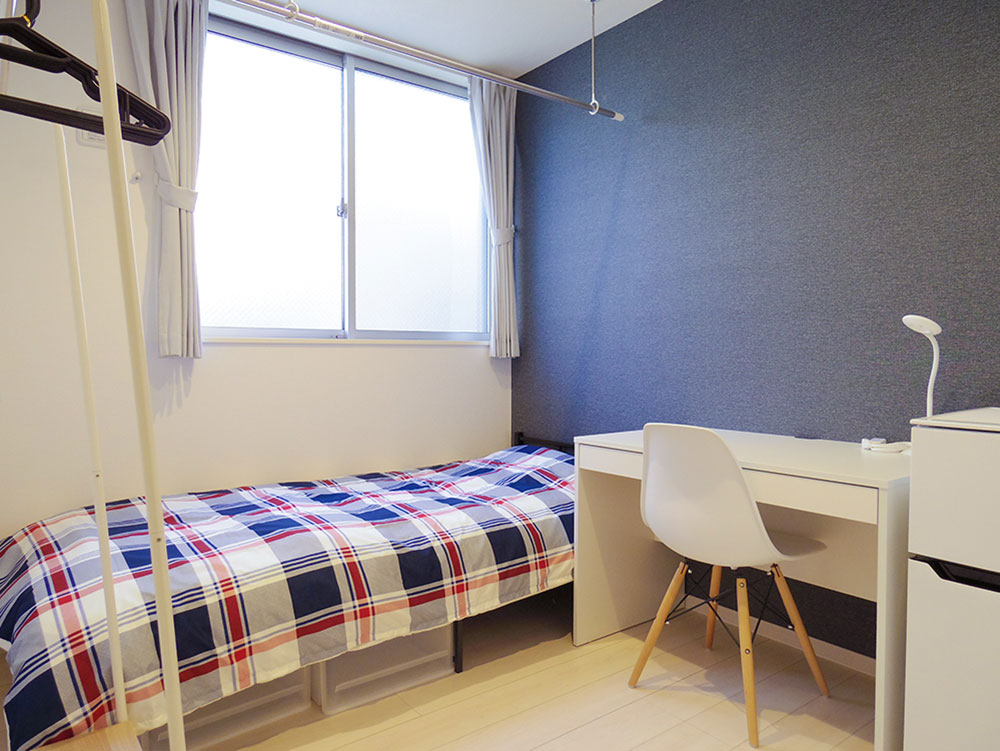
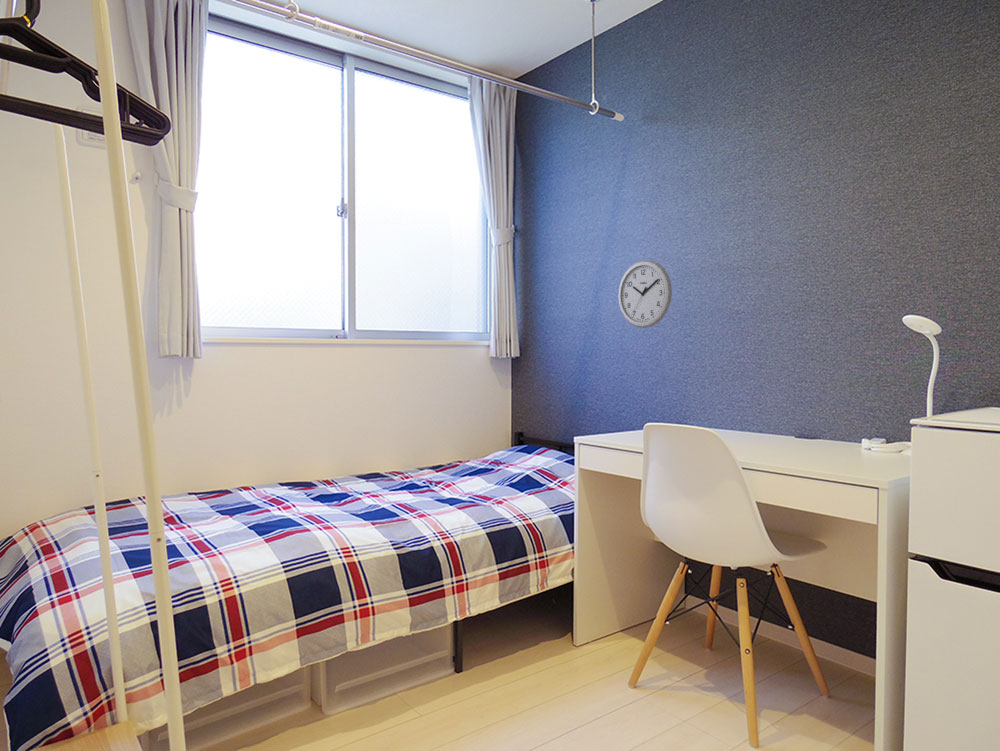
+ wall clock [617,259,673,329]
